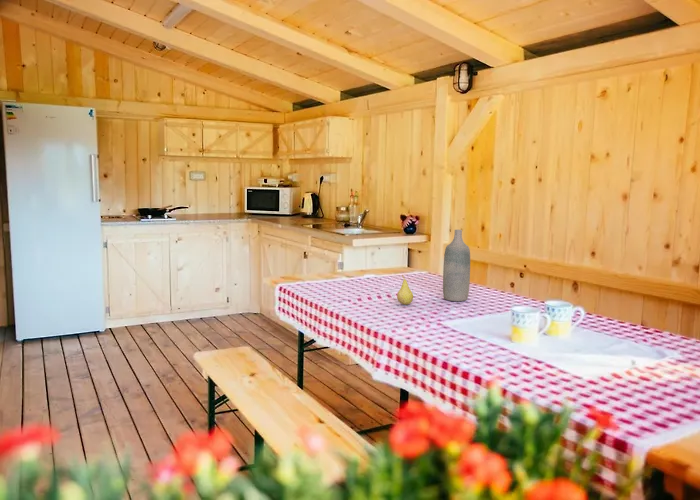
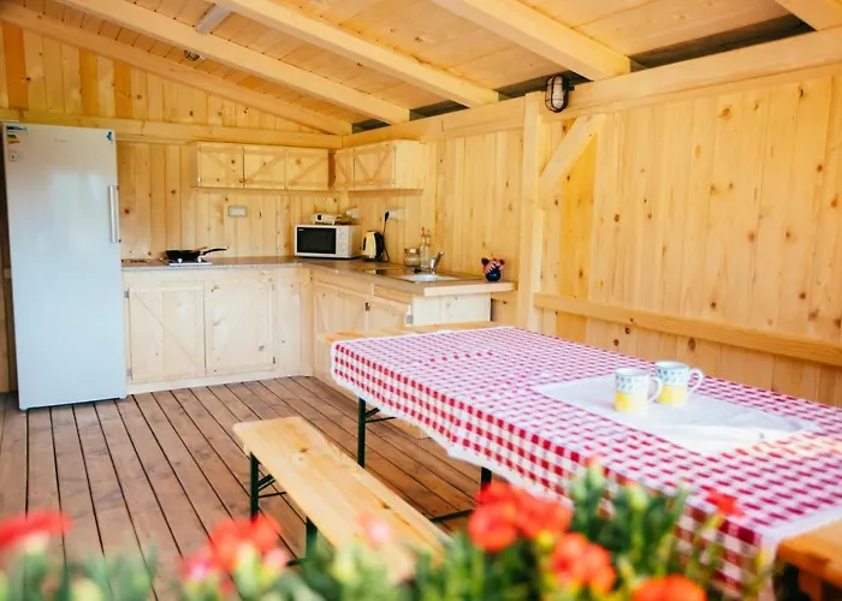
- fruit [396,274,414,306]
- bottle [442,229,471,302]
